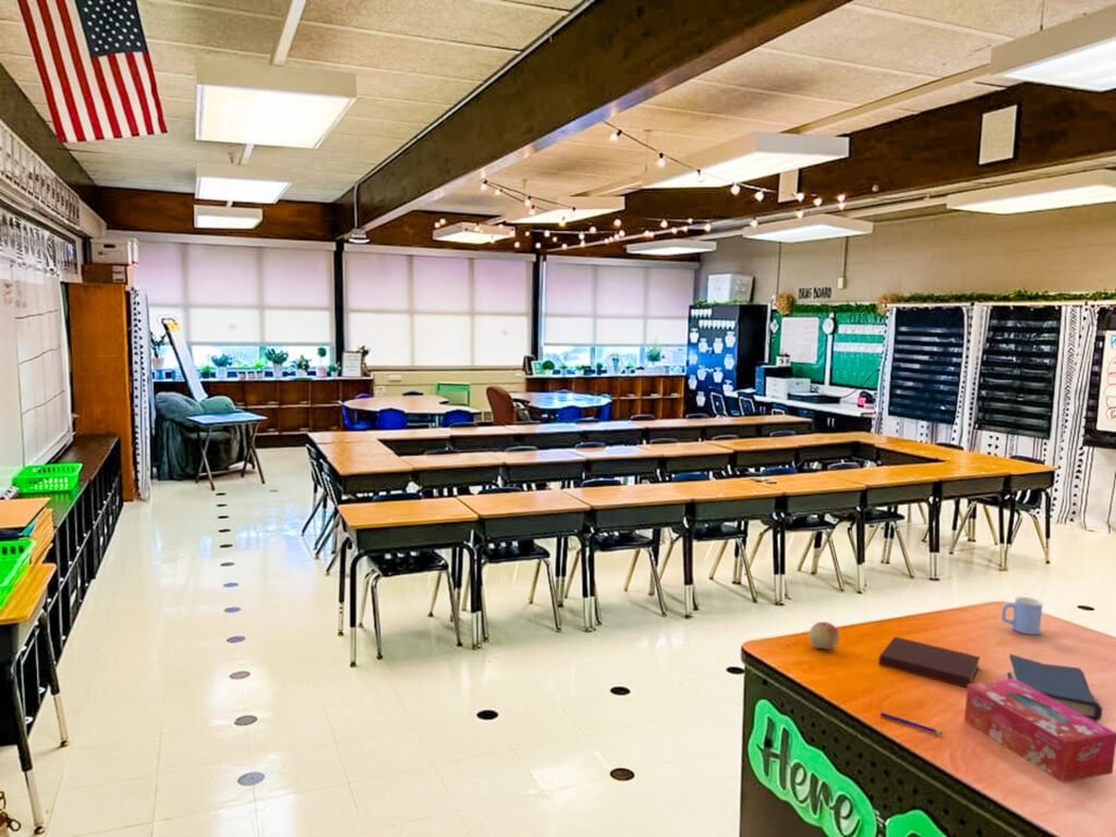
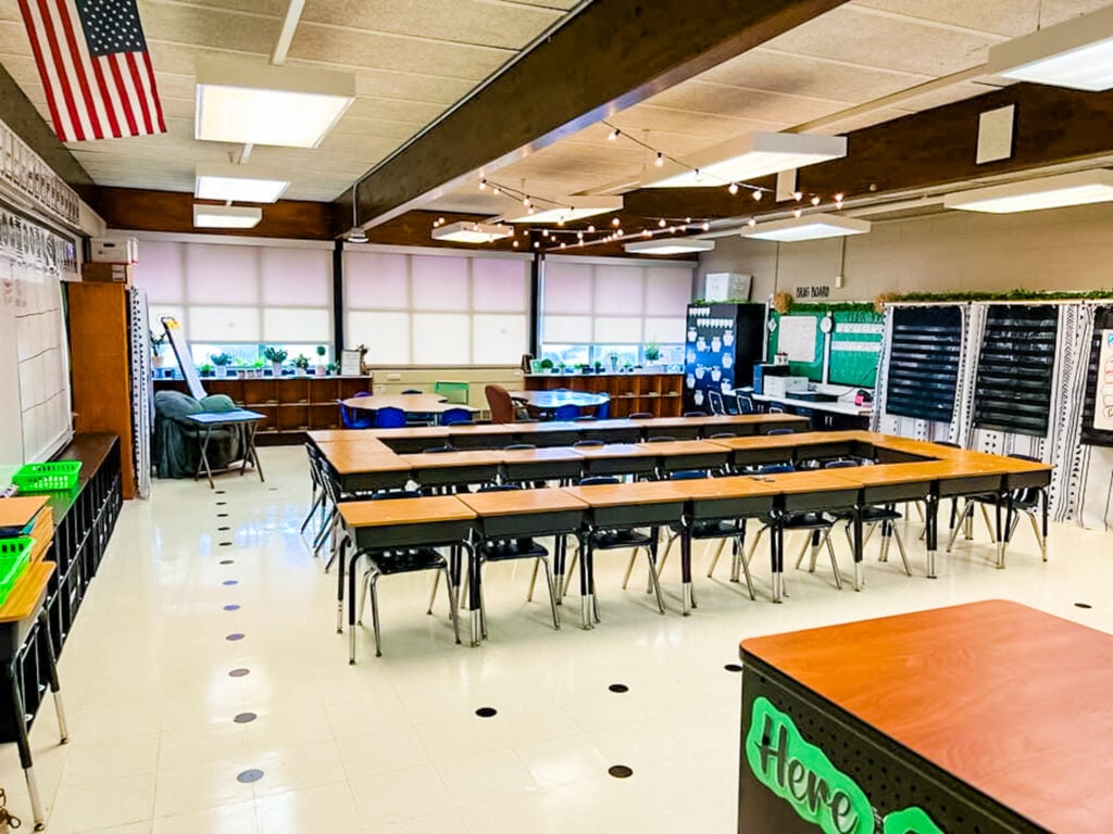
- notebook [878,635,981,689]
- hardback book [1007,653,1104,723]
- mug [1000,596,1044,635]
- tissue box [963,678,1116,784]
- fruit [808,621,840,651]
- pen [880,712,944,736]
